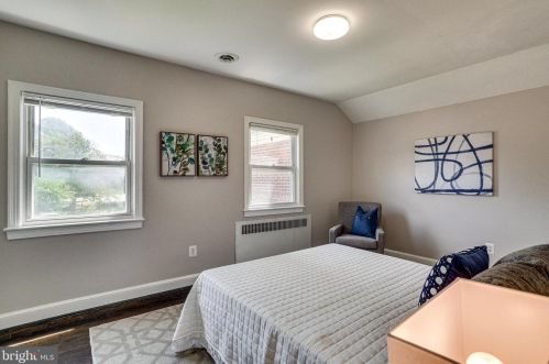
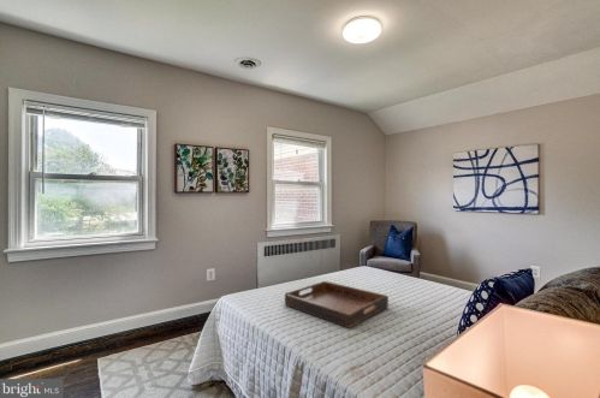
+ serving tray [284,280,390,329]
